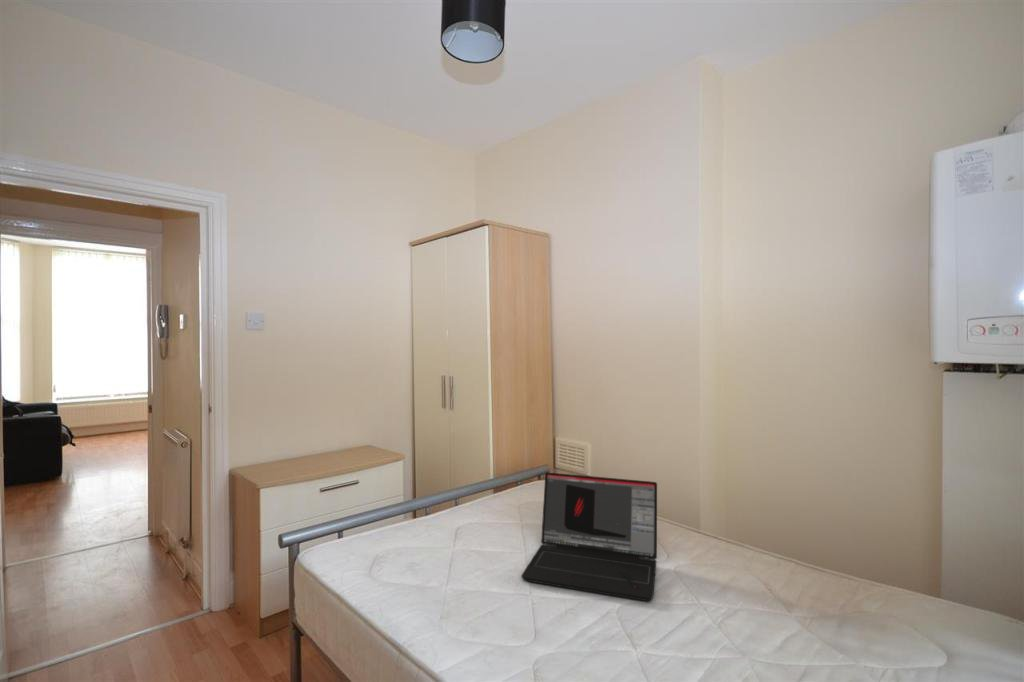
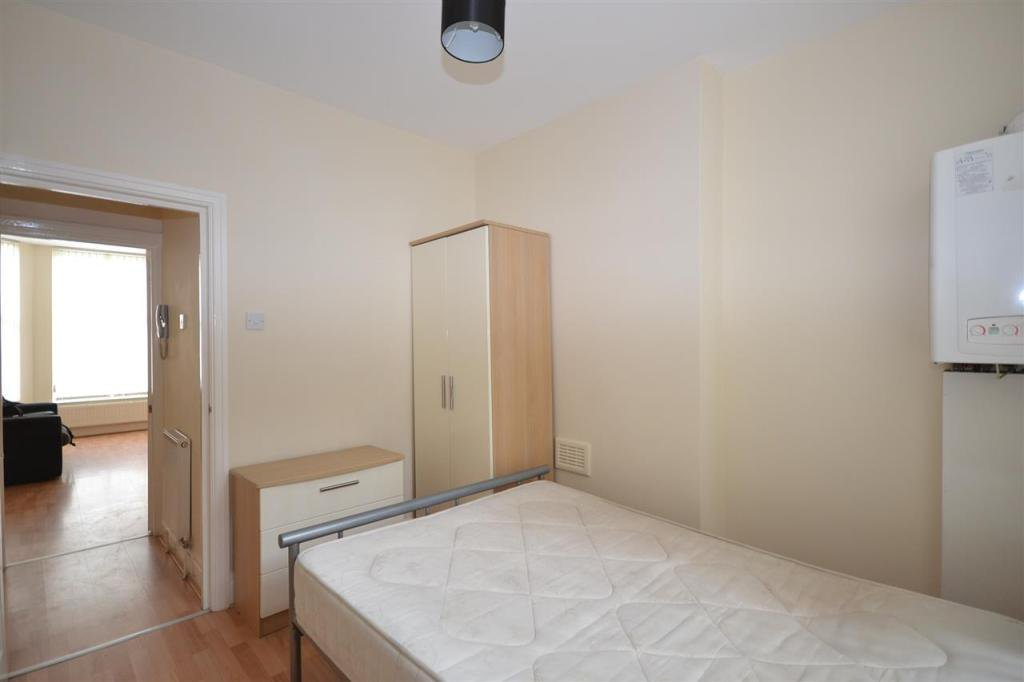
- laptop [520,471,658,602]
